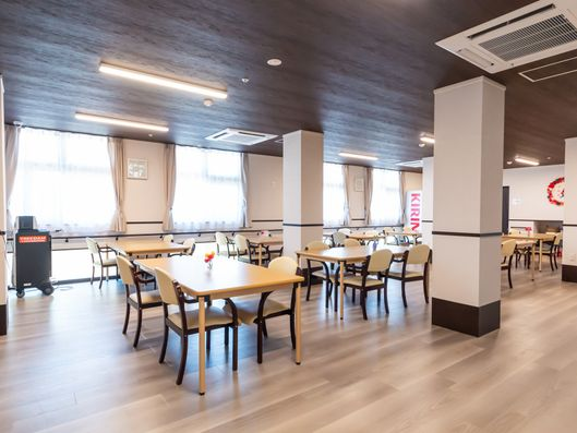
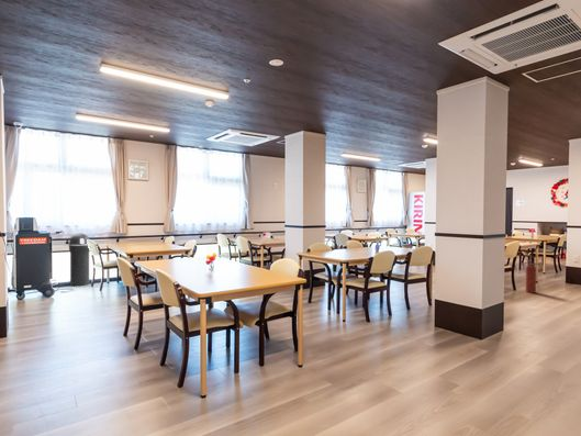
+ fire extinguisher [524,255,544,294]
+ trash can [68,233,90,287]
